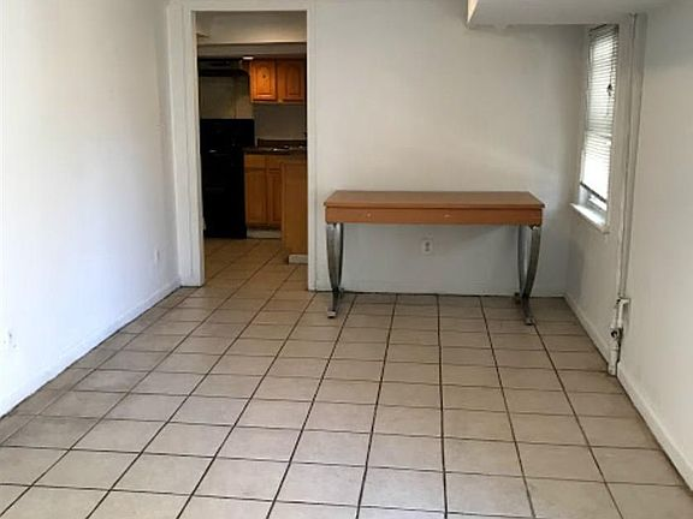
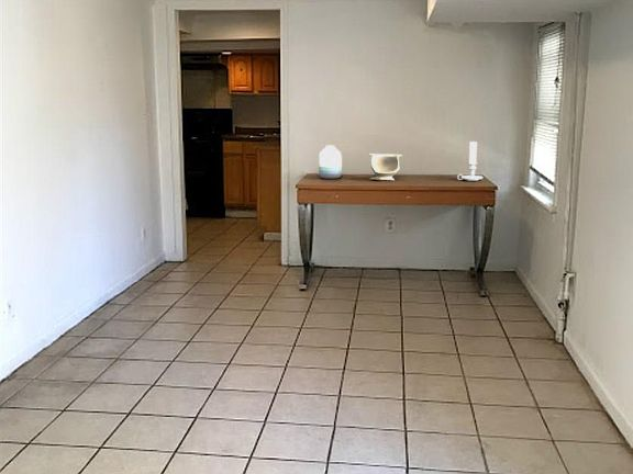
+ vase [318,144,343,180]
+ candle holder [456,140,484,182]
+ decorative bowl [368,153,403,182]
